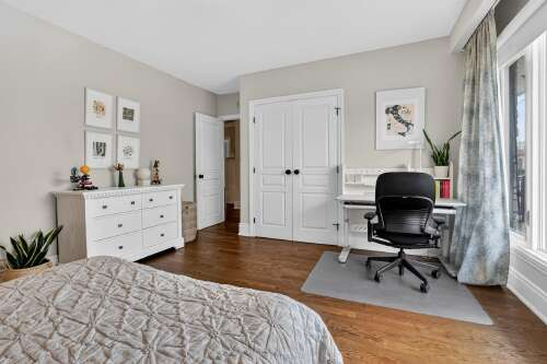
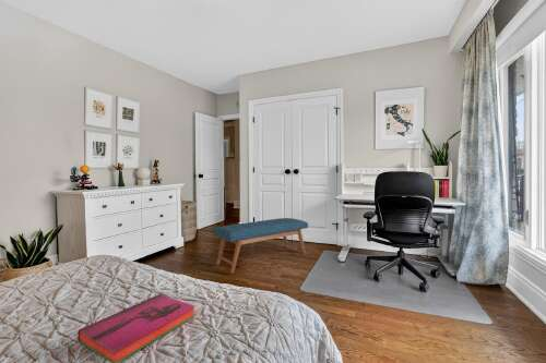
+ bench [212,217,309,275]
+ hardback book [76,293,197,363]
